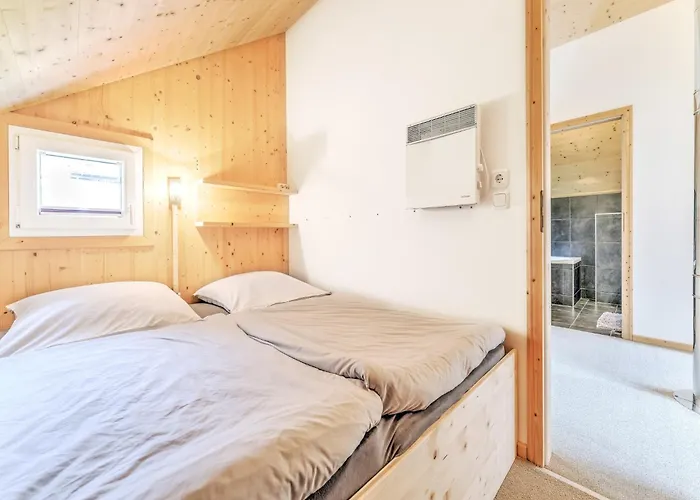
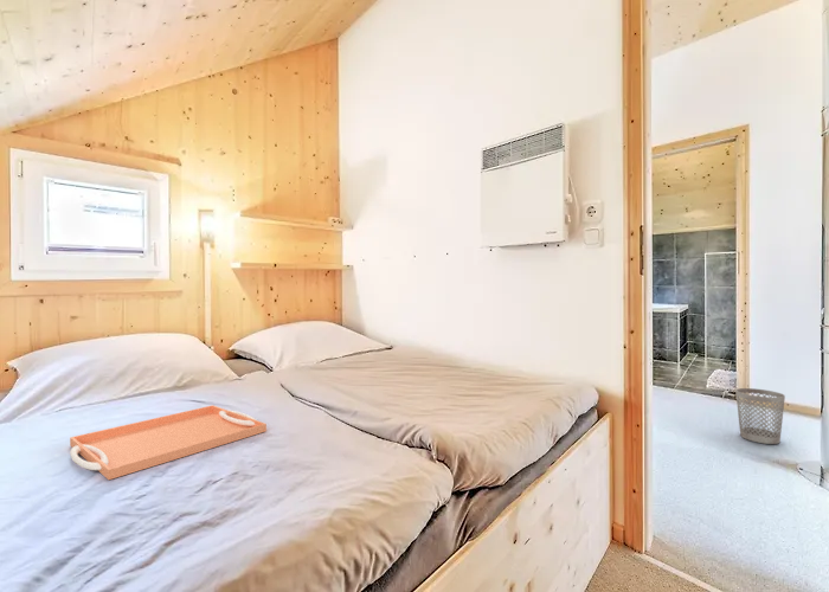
+ serving tray [69,404,268,481]
+ wastebasket [734,387,786,445]
